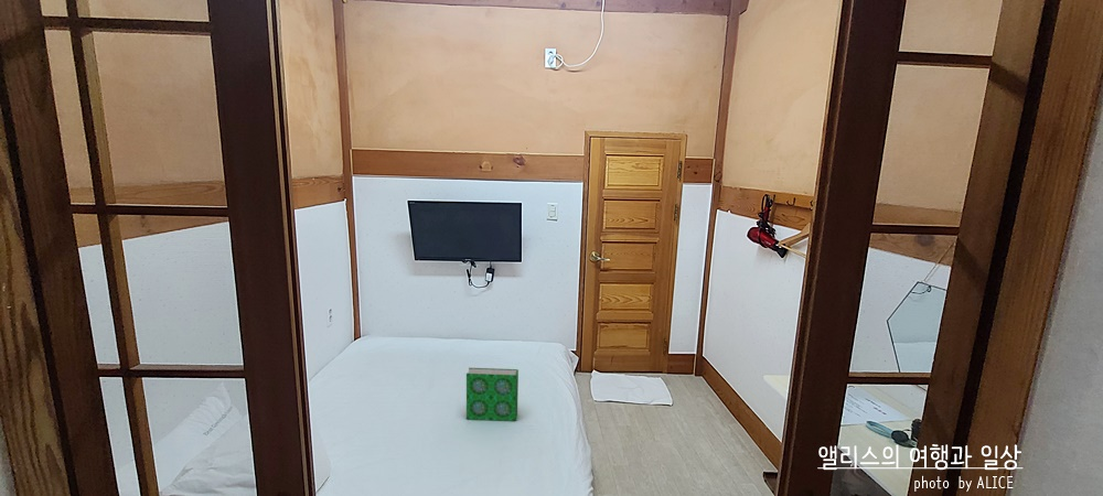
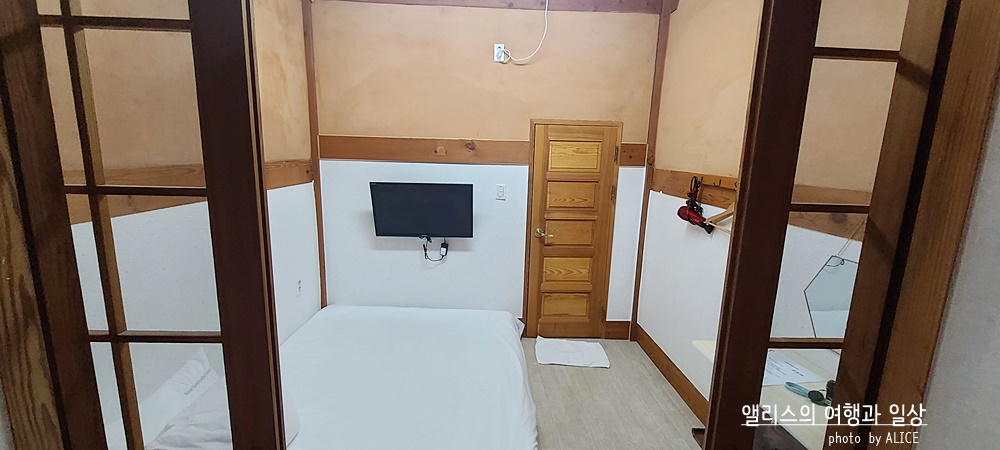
- book [465,367,520,422]
